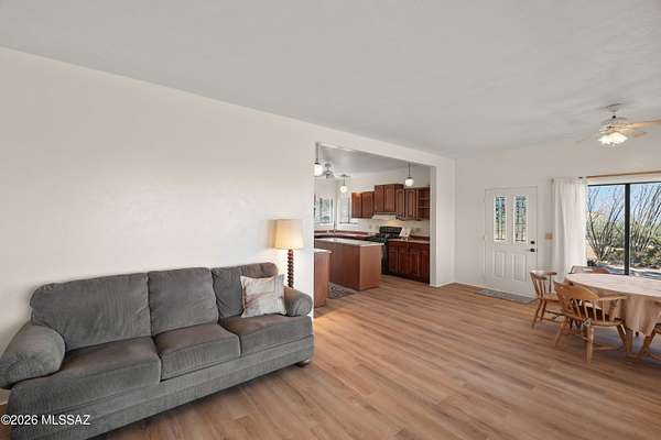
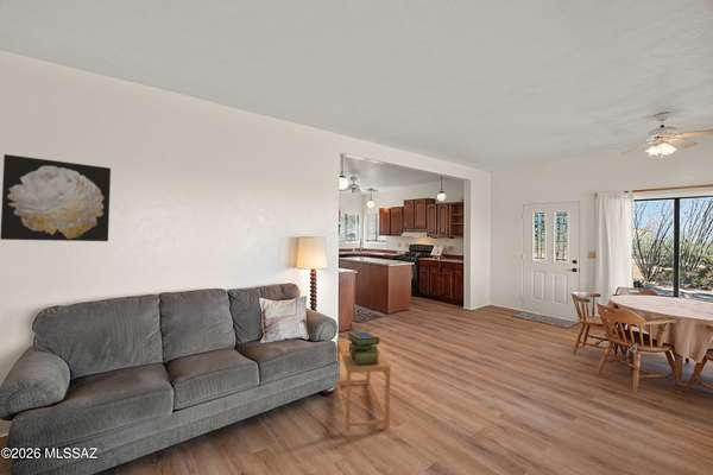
+ stack of books [347,330,381,366]
+ wall art [0,153,112,242]
+ side table [335,337,392,432]
